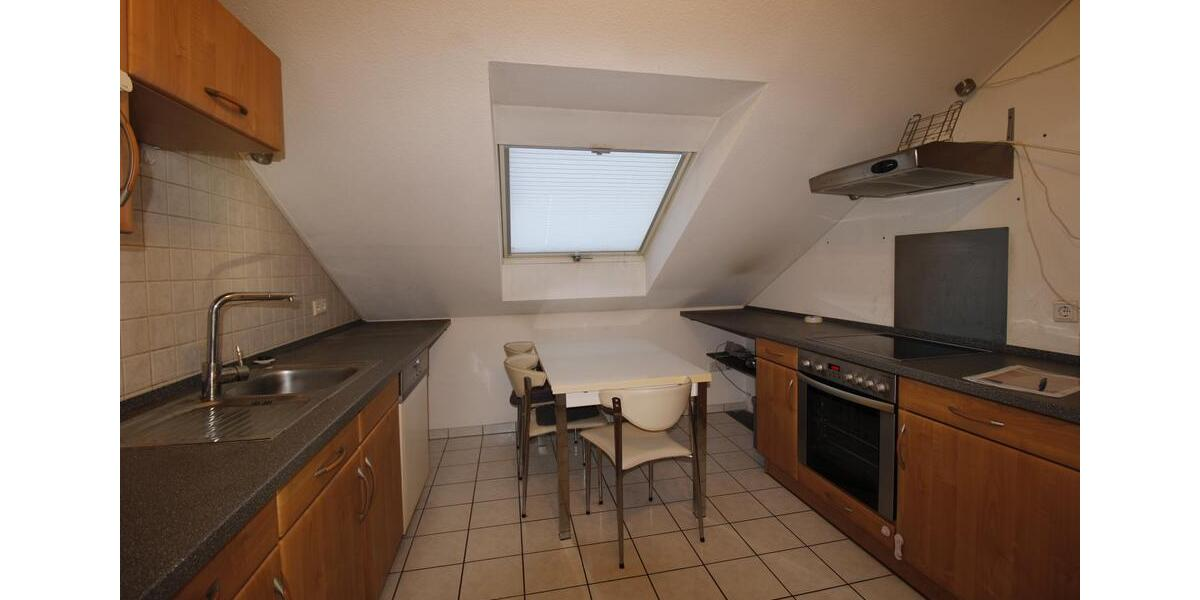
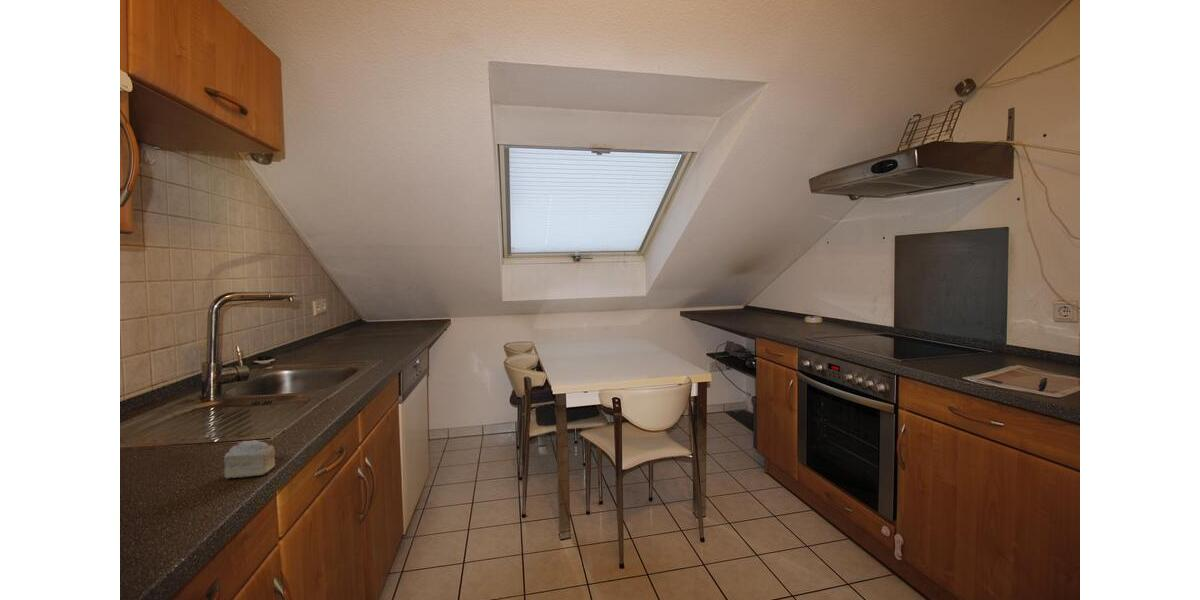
+ cake slice [223,439,276,480]
